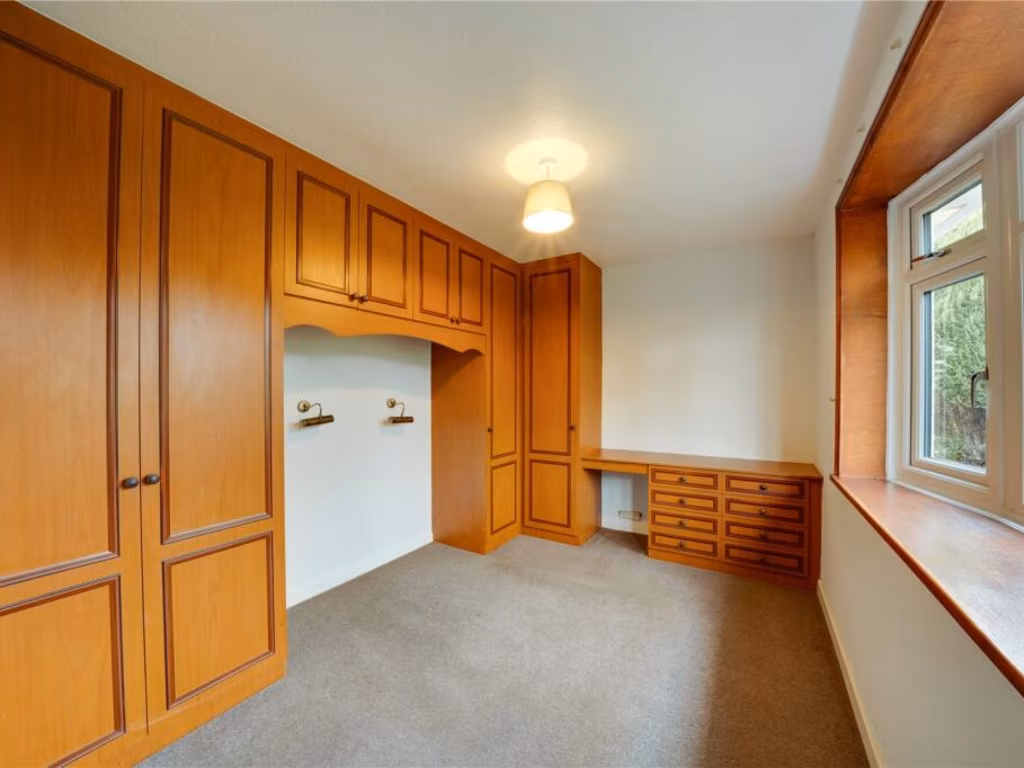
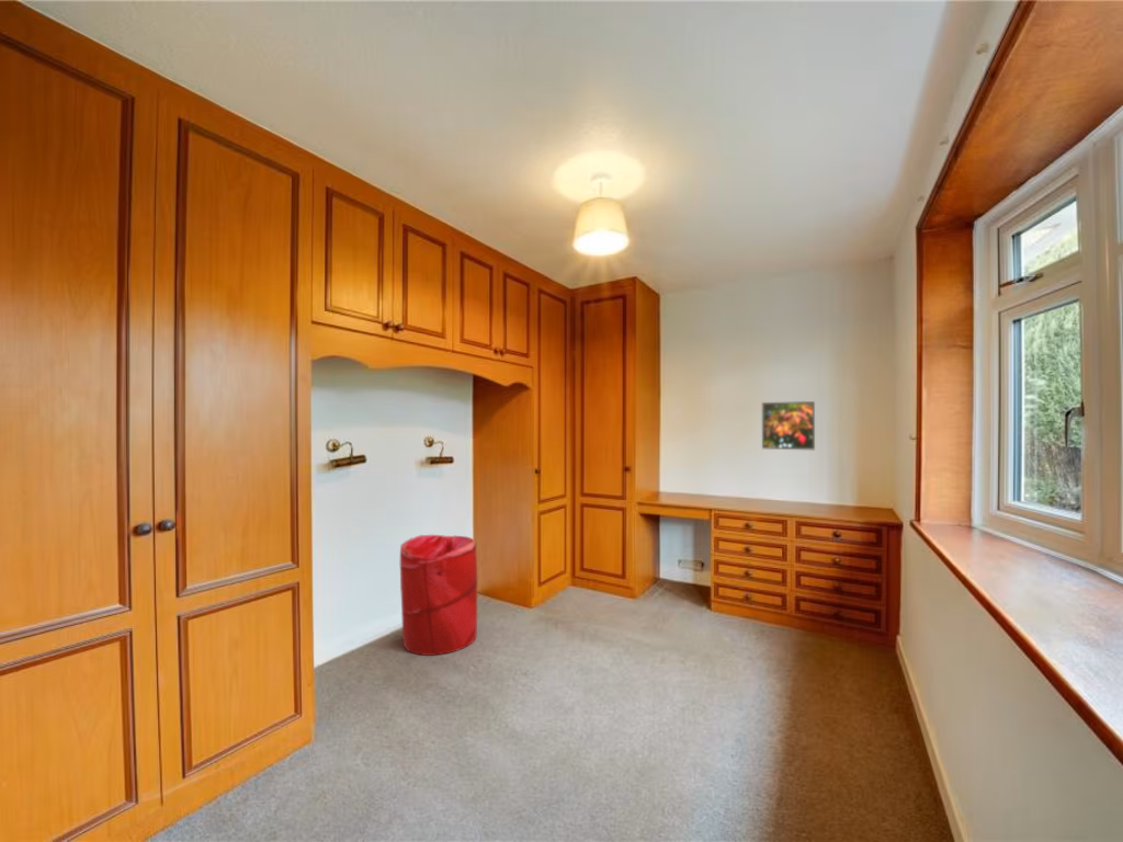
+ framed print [761,400,816,451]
+ laundry hamper [399,534,478,657]
